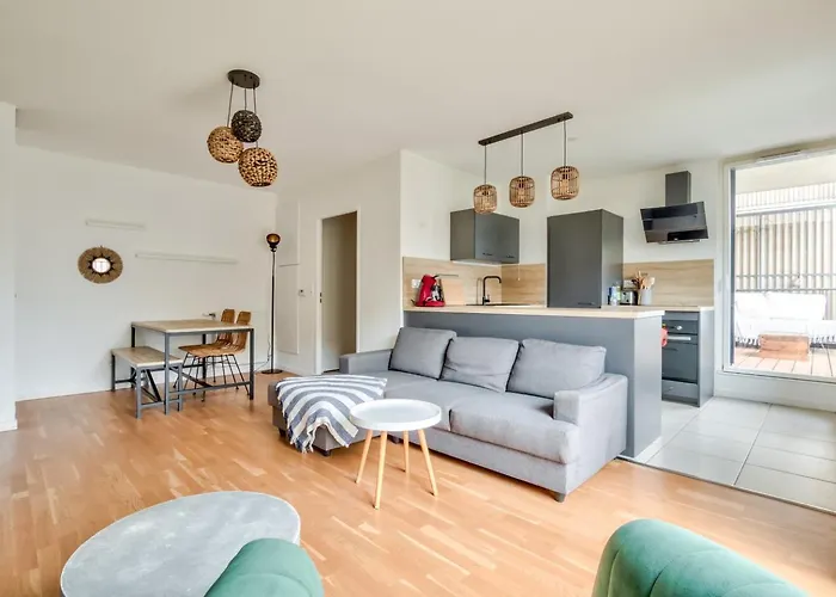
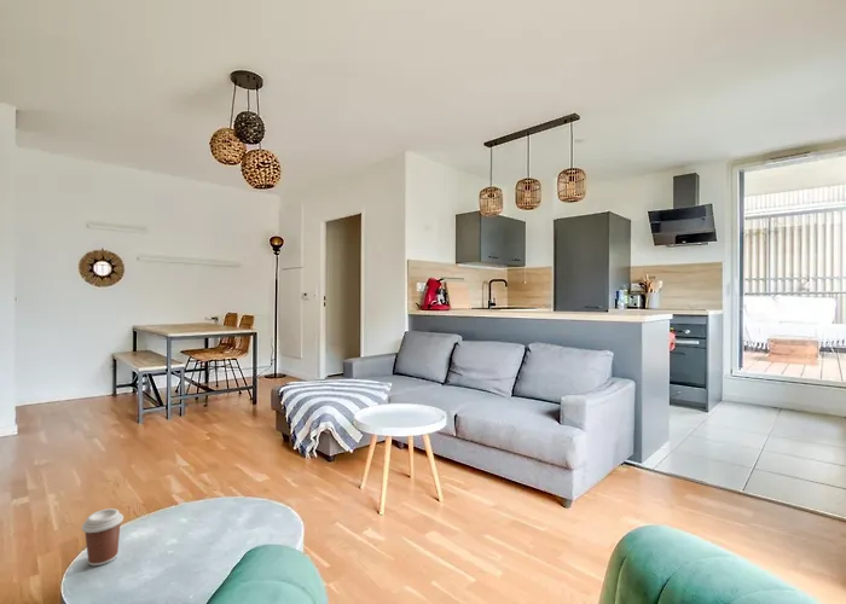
+ coffee cup [81,507,124,567]
